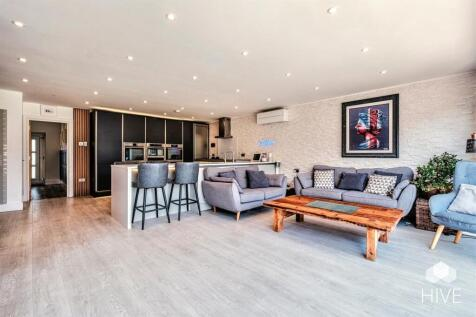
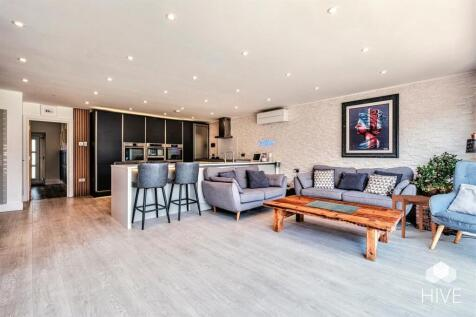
+ side table [391,193,437,241]
